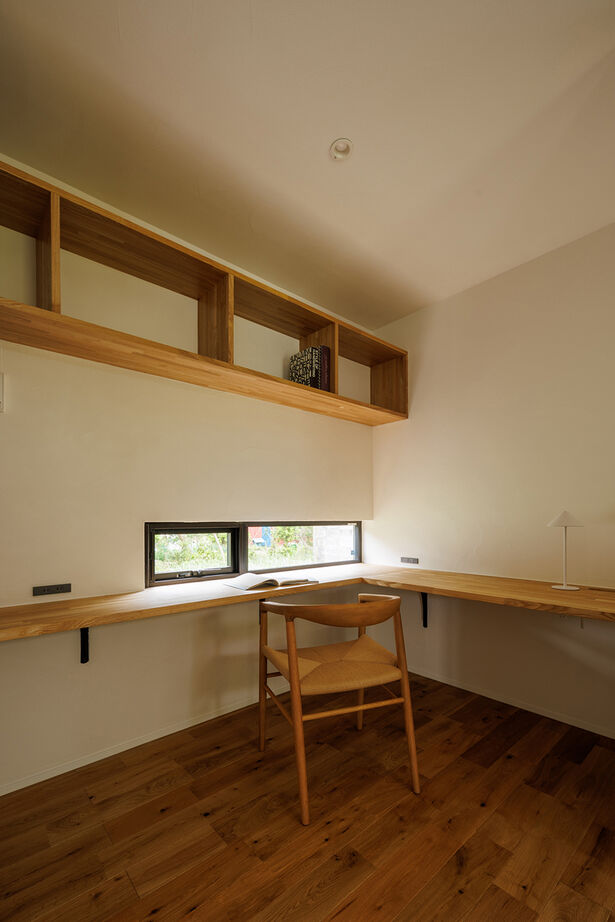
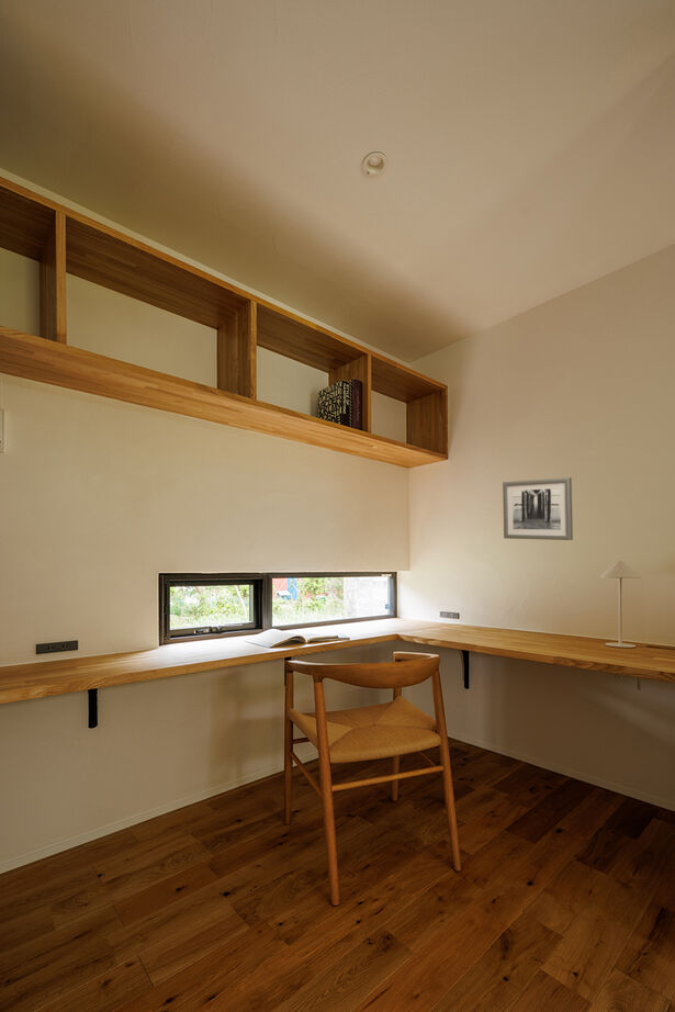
+ wall art [502,476,574,541]
